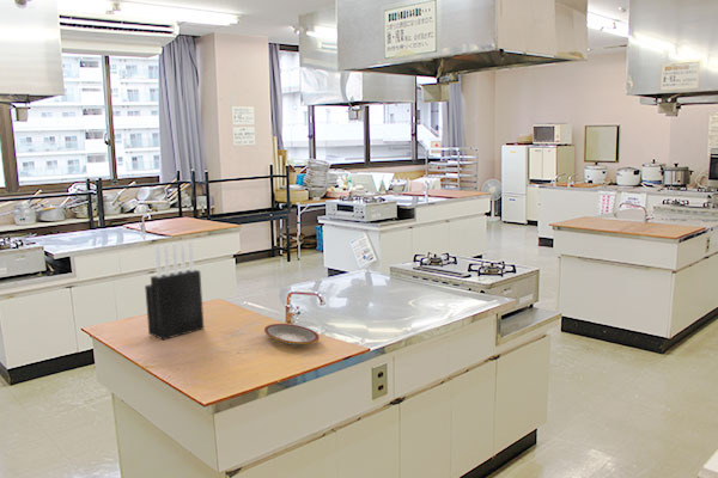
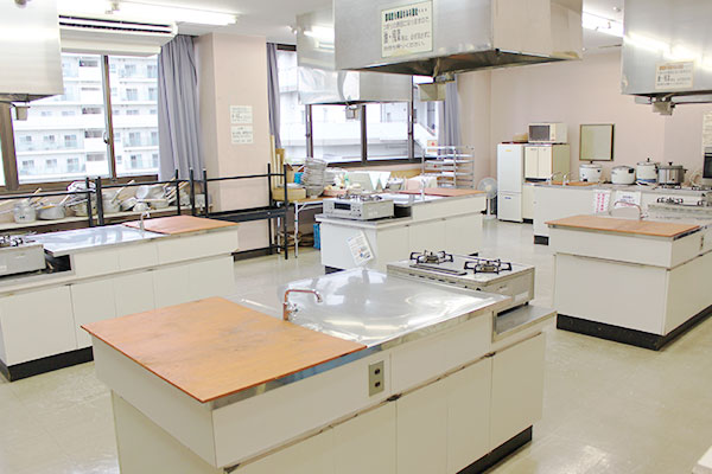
- knife block [144,240,205,341]
- plate [263,323,321,347]
